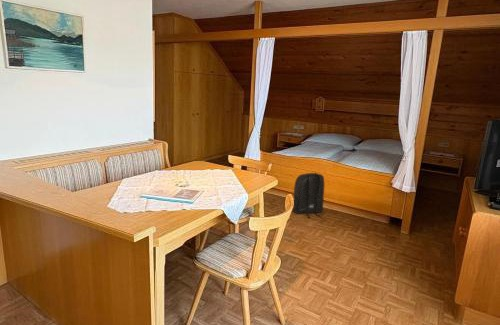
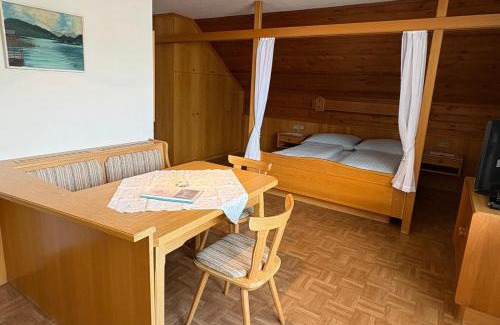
- backpack [292,170,326,219]
